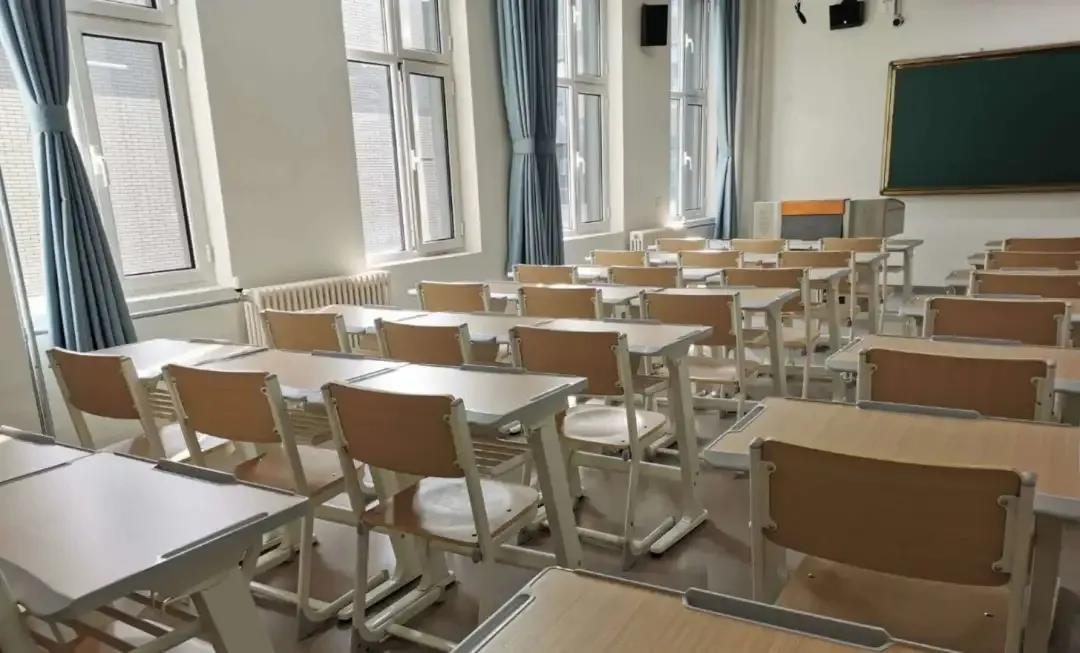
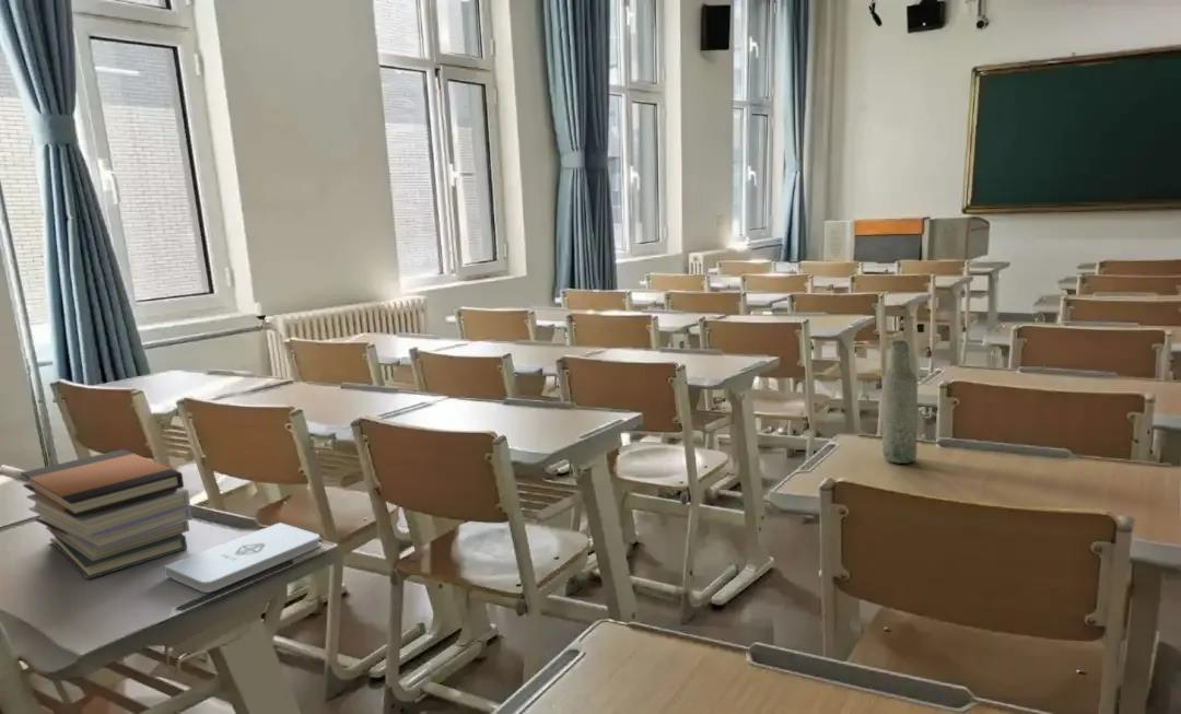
+ book stack [20,448,192,581]
+ bottle [881,339,919,465]
+ notepad [163,522,321,594]
